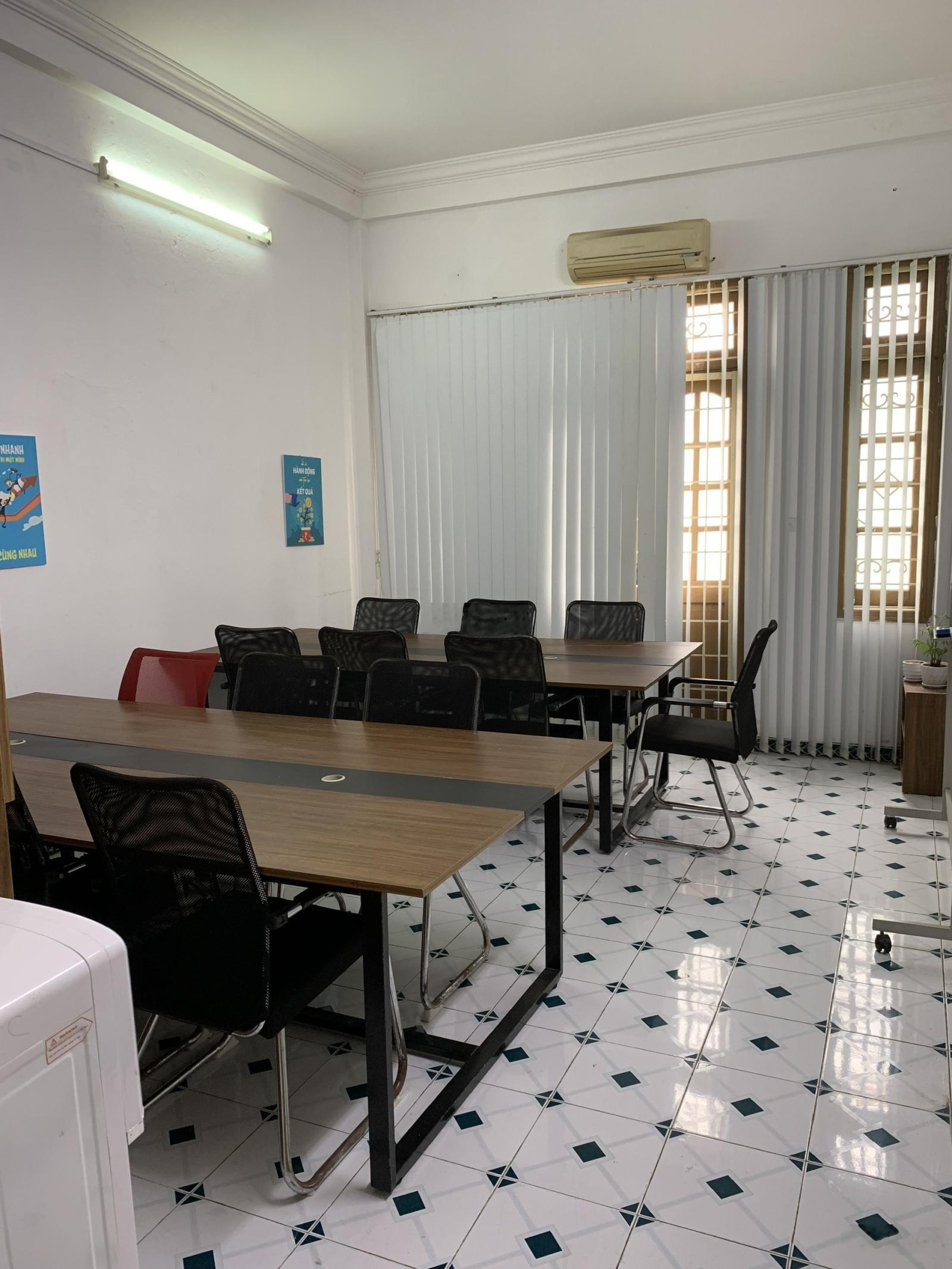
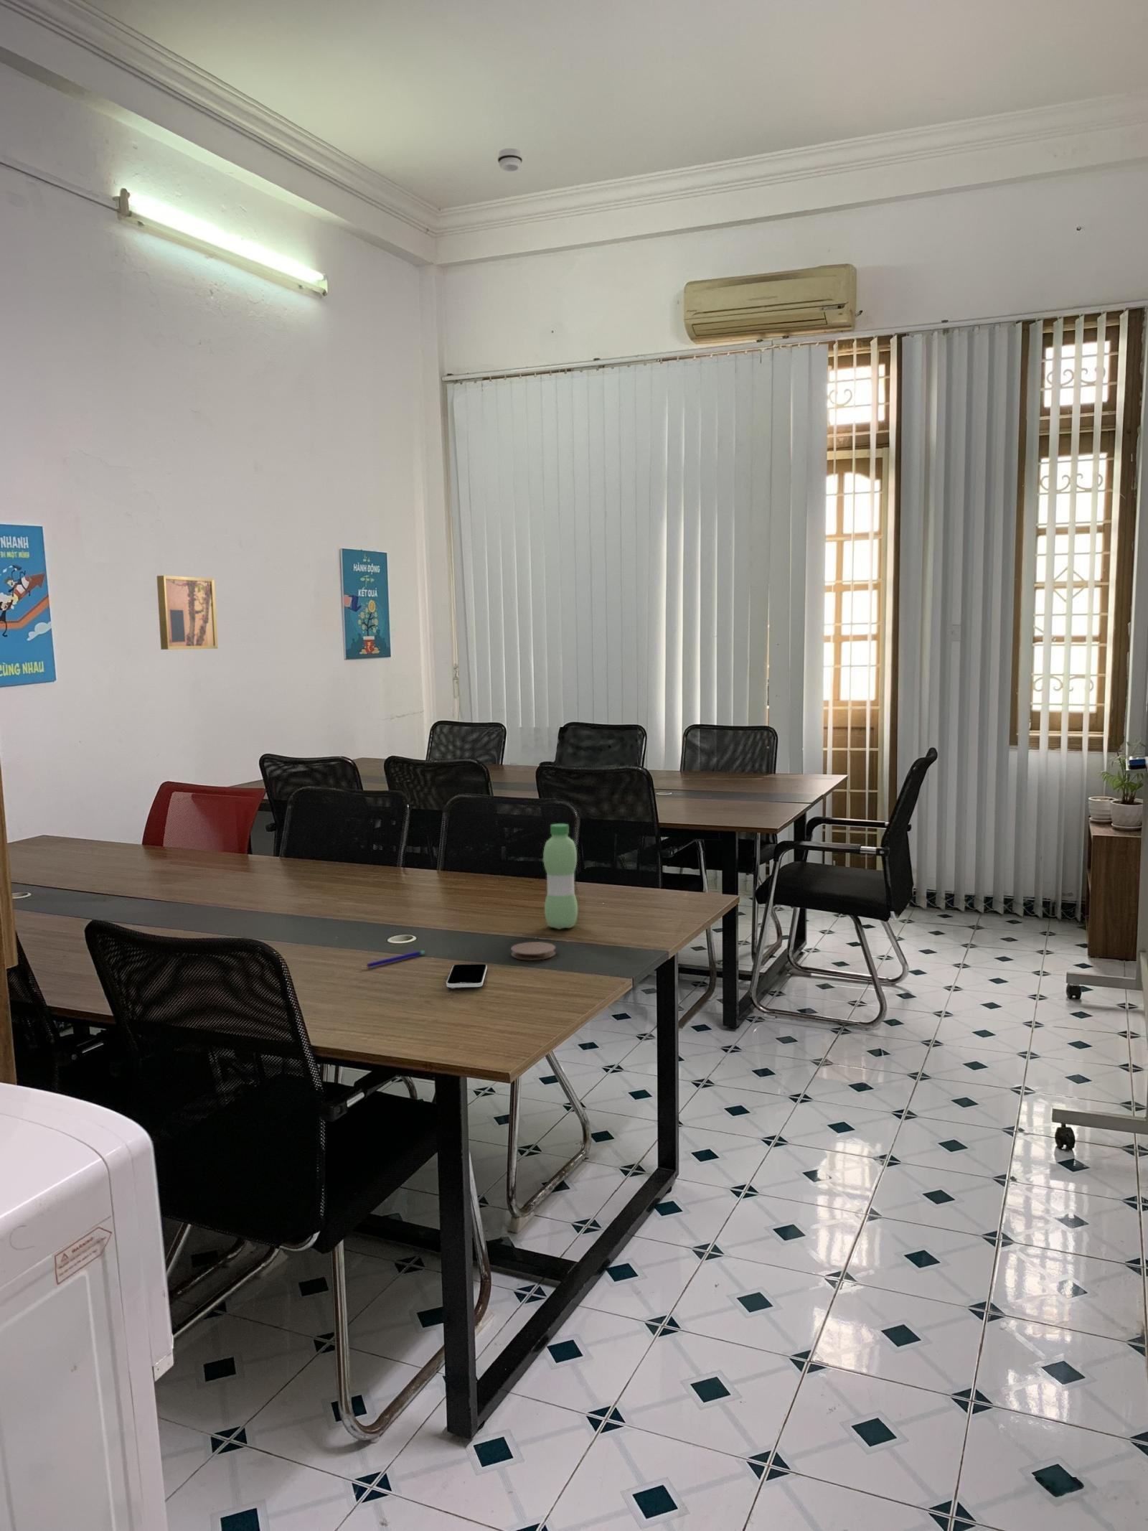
+ pen [365,949,427,969]
+ wall art [156,575,218,650]
+ smartphone [445,963,488,989]
+ water bottle [543,823,579,930]
+ smoke detector [497,148,523,173]
+ coaster [510,941,556,962]
